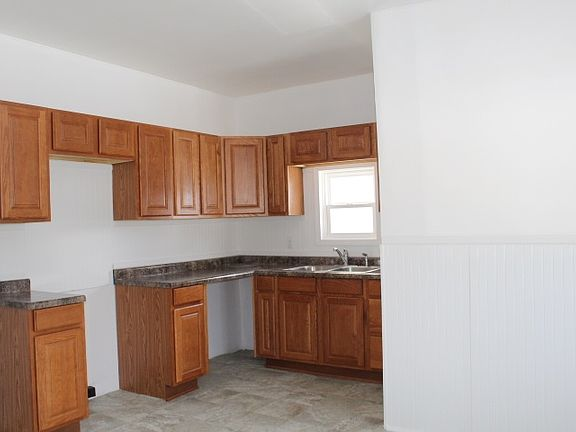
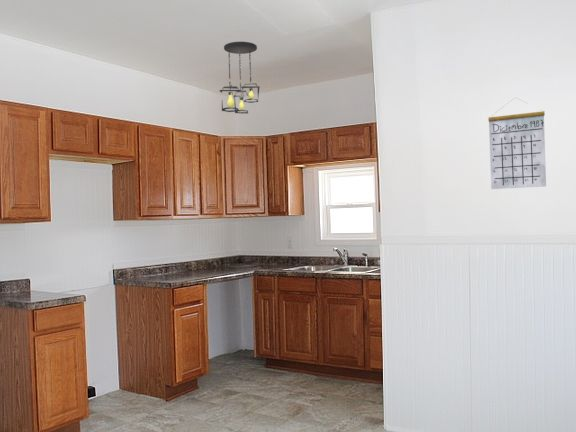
+ calendar [487,97,547,190]
+ ceiling light fixture [219,41,261,115]
